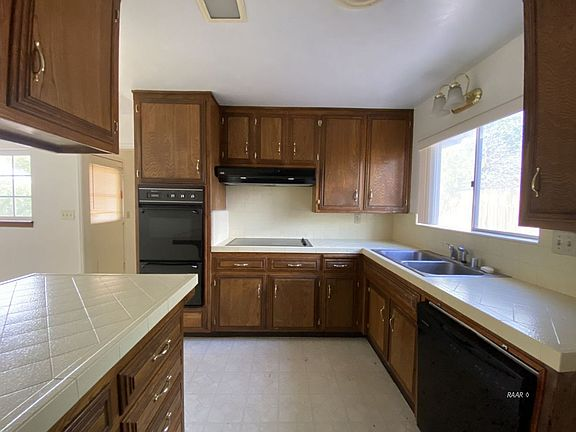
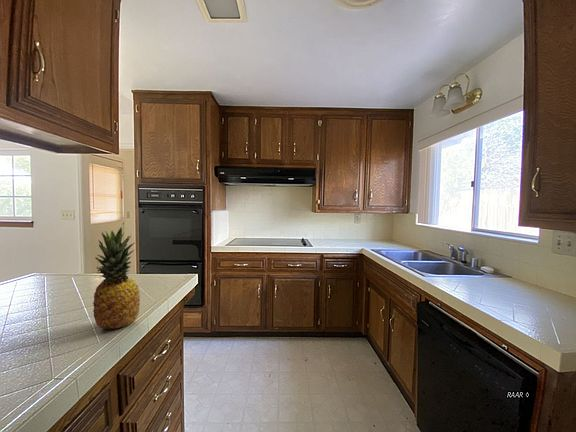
+ fruit [92,226,141,330]
